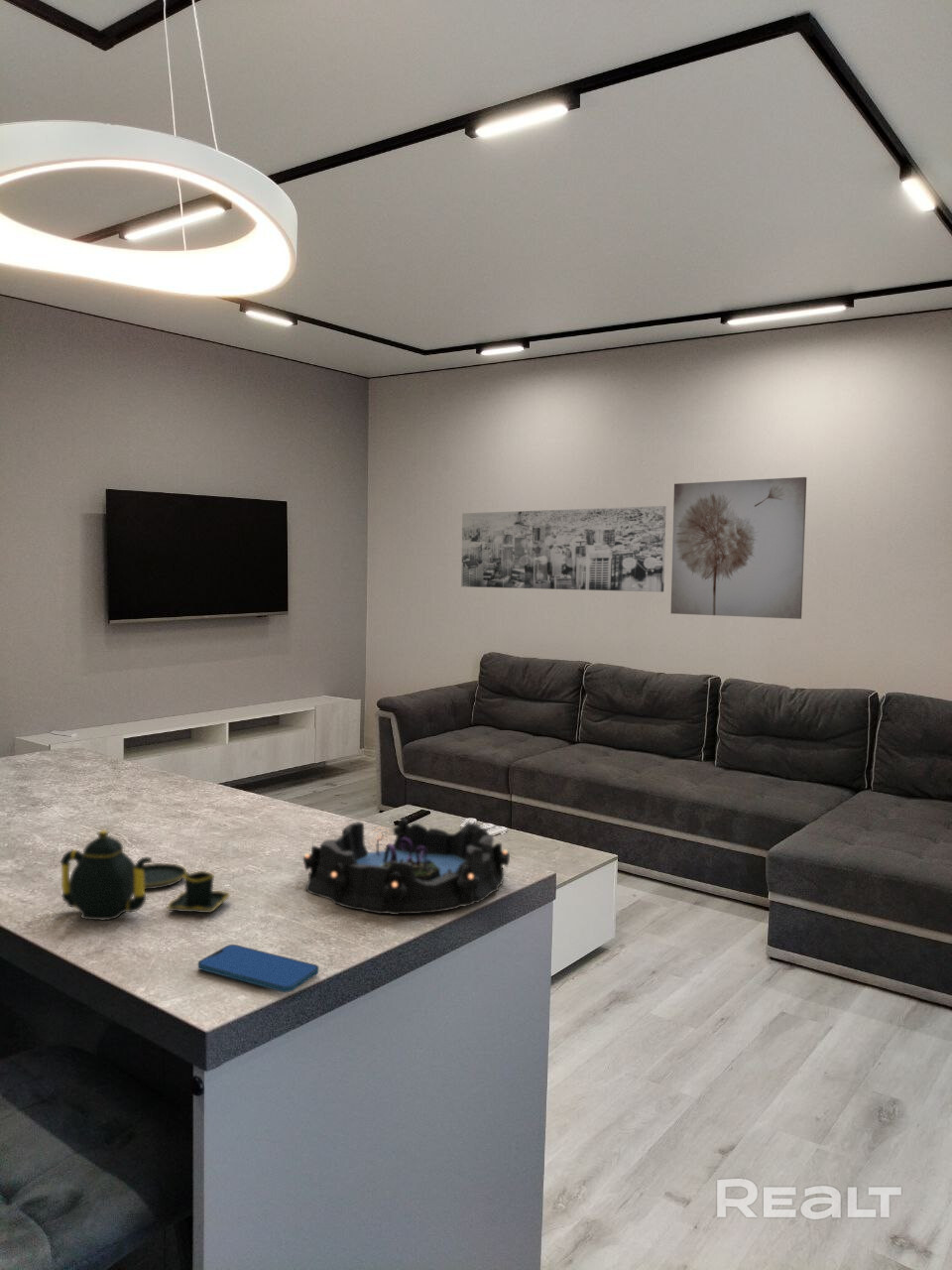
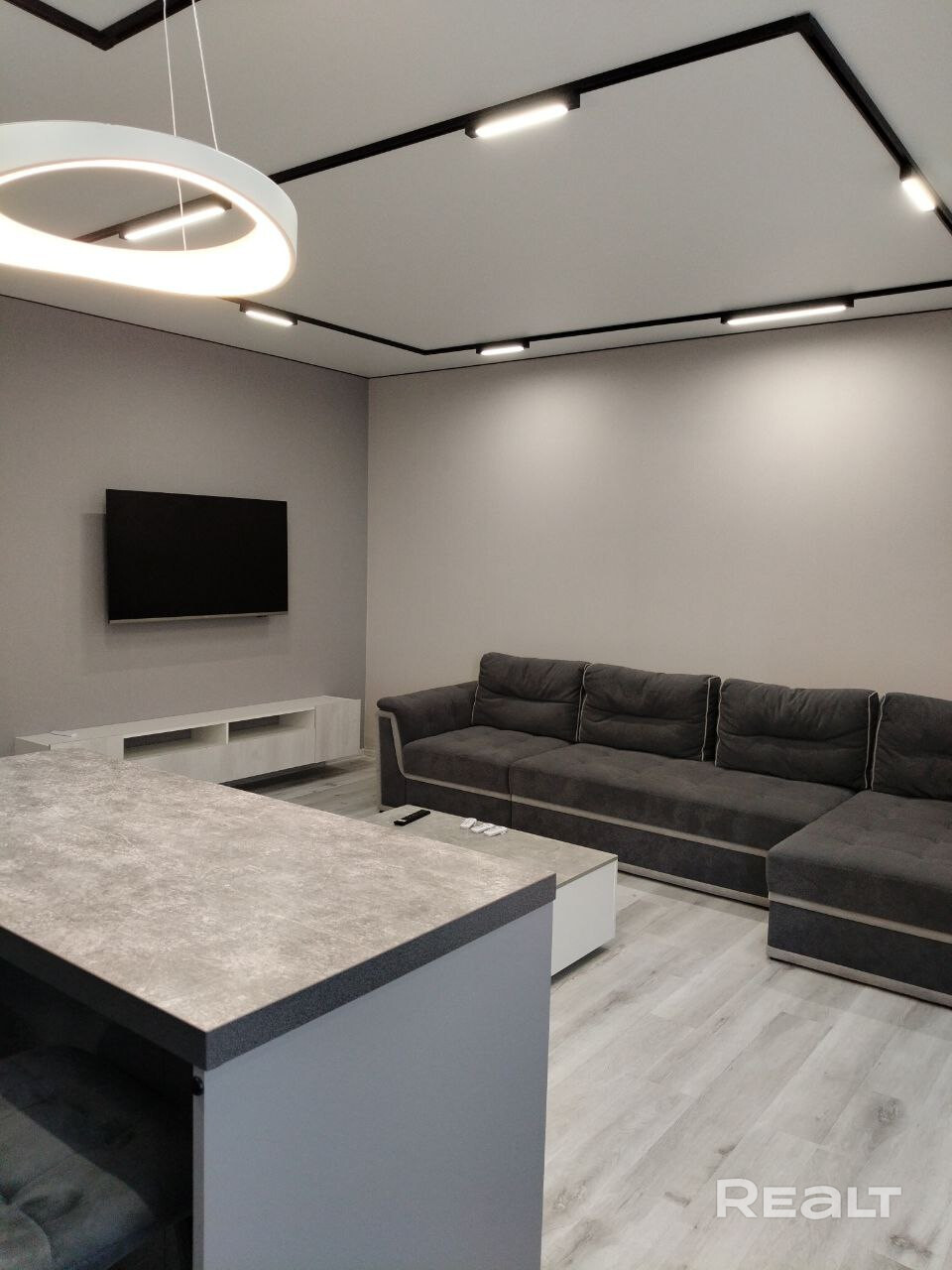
- teapot [60,829,231,921]
- wall art [670,476,807,620]
- wall art [460,505,667,593]
- decorative bowl [302,817,511,916]
- smartphone [197,944,319,993]
